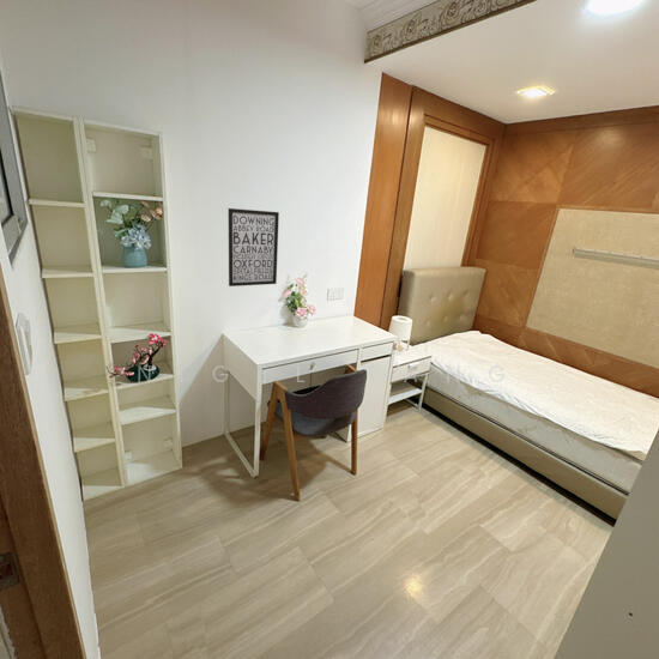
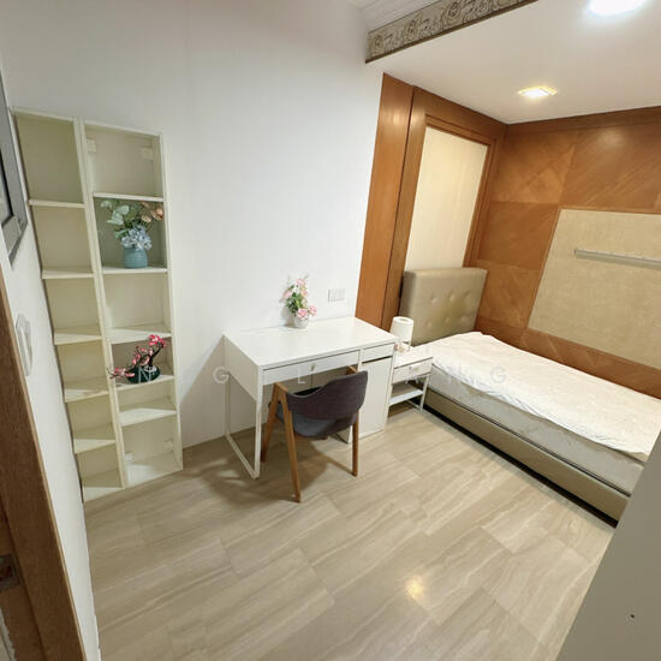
- wall art [228,207,280,288]
